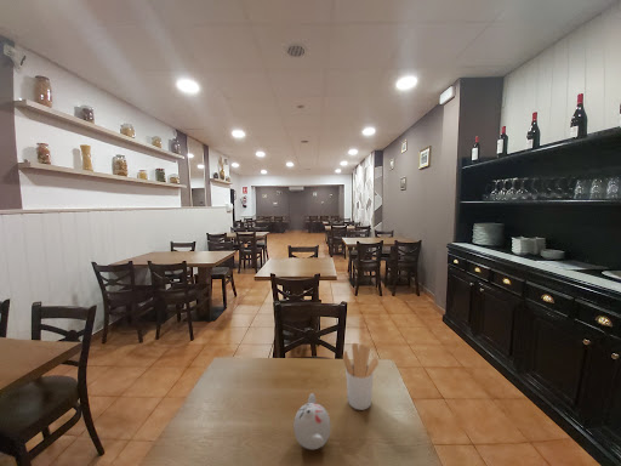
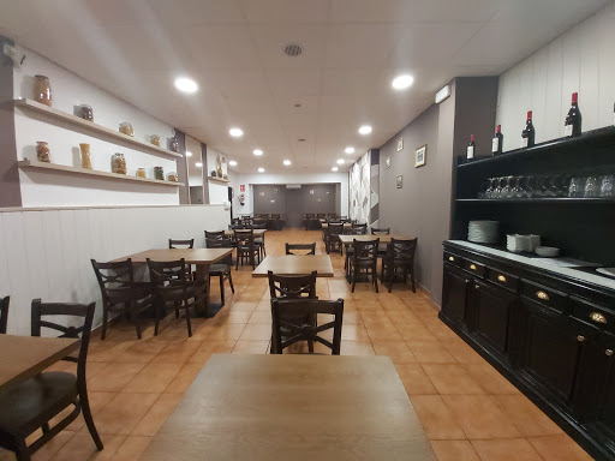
- utensil holder [342,342,380,411]
- teapot [292,392,331,450]
